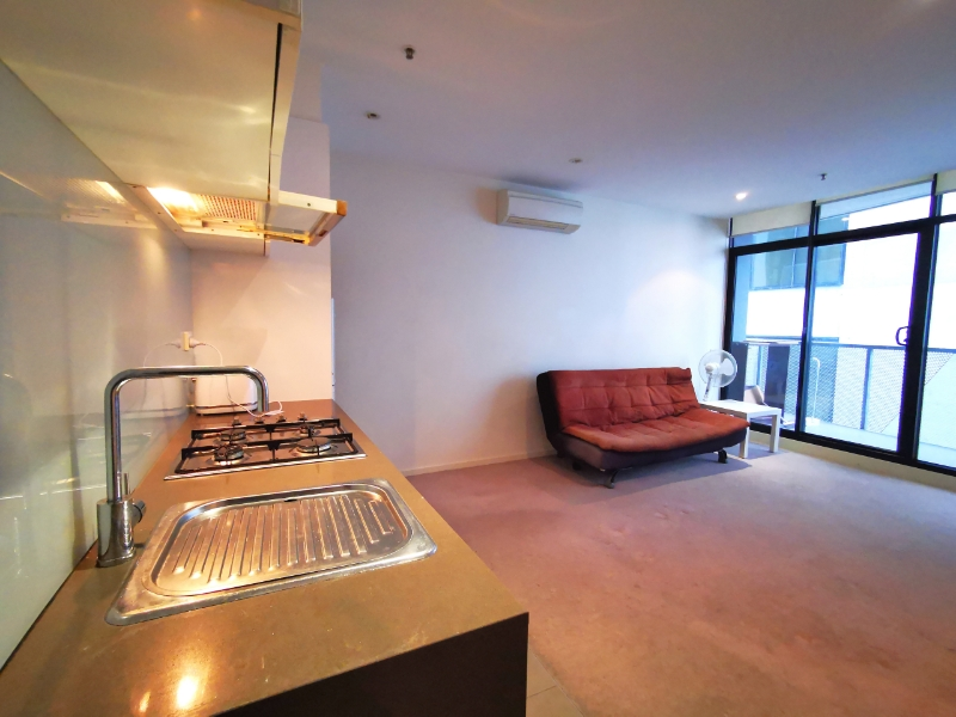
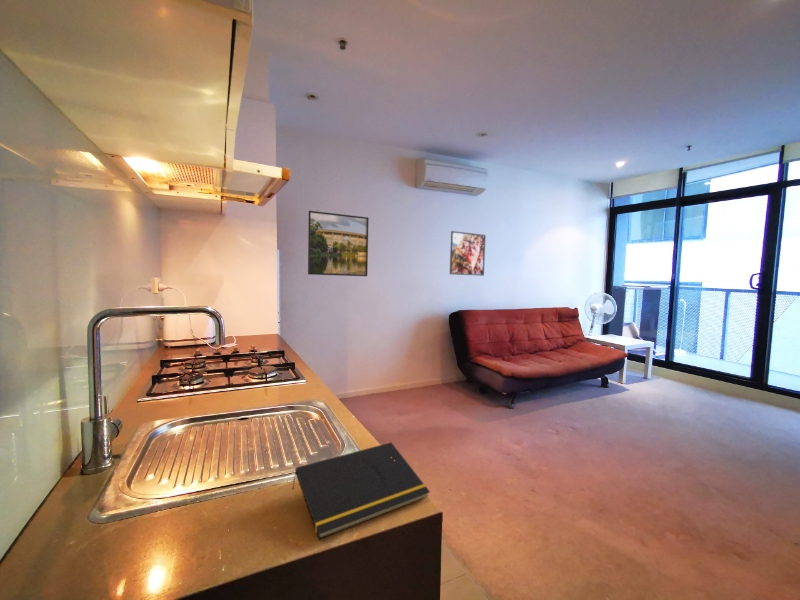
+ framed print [307,210,370,277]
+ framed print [449,230,487,277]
+ notepad [291,441,431,541]
